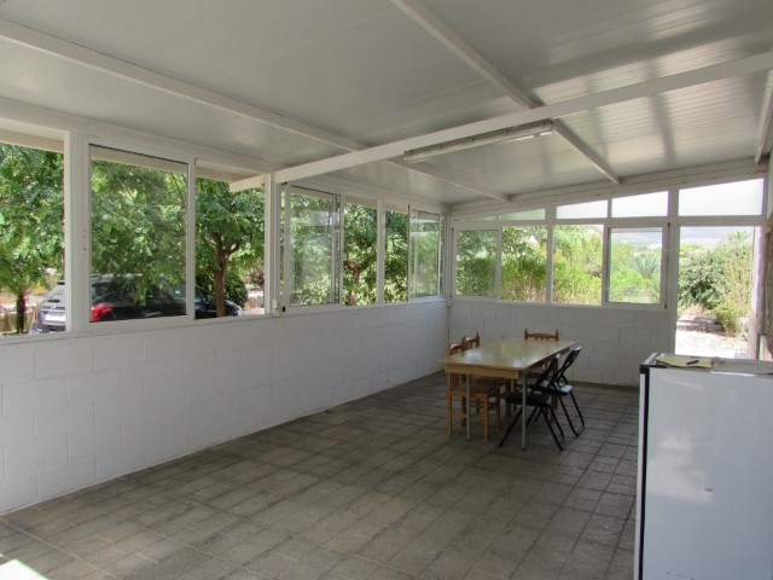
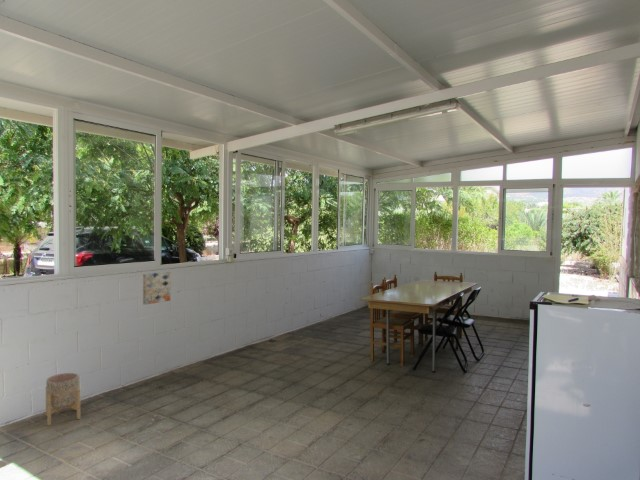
+ wall art [142,271,171,306]
+ planter [45,372,81,427]
